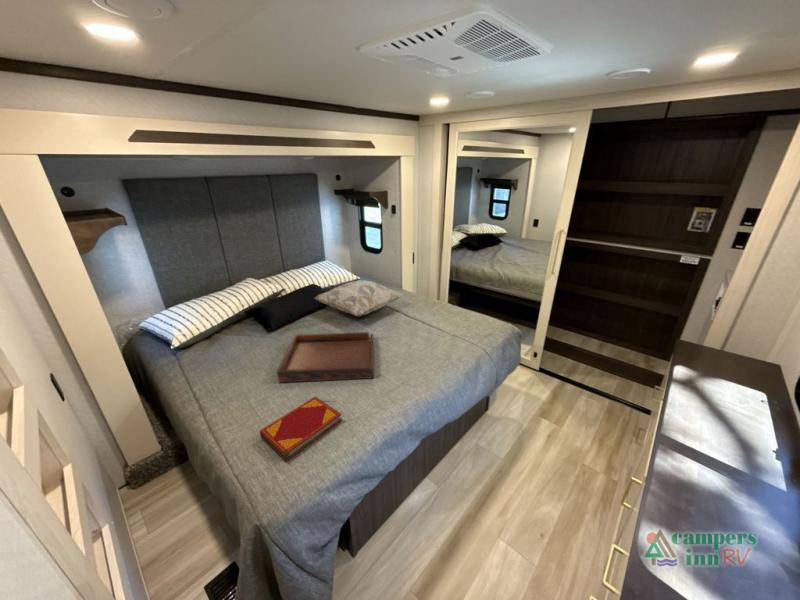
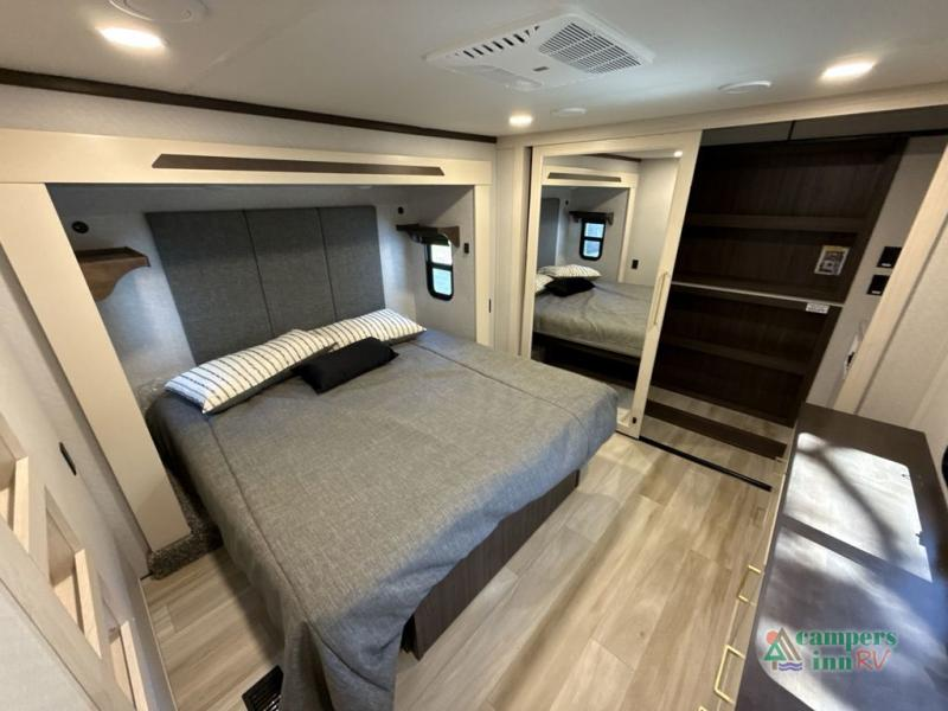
- decorative pillow [313,279,406,317]
- hardback book [259,396,343,463]
- serving tray [276,331,375,384]
